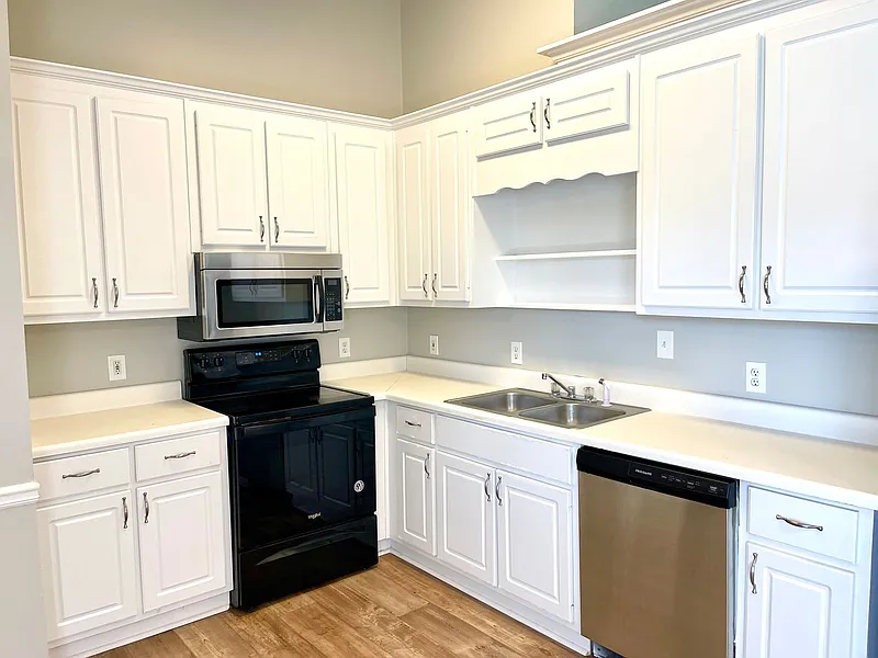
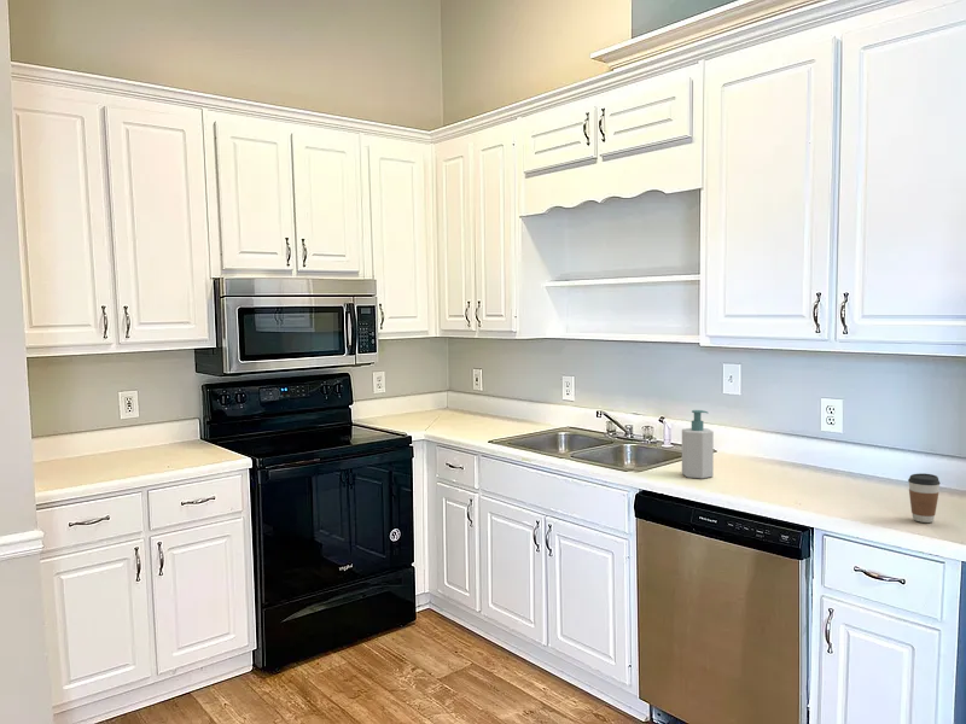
+ soap bottle [681,409,715,480]
+ coffee cup [907,472,941,524]
